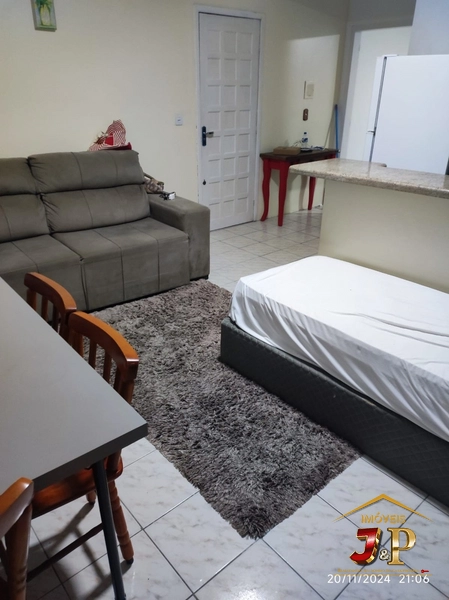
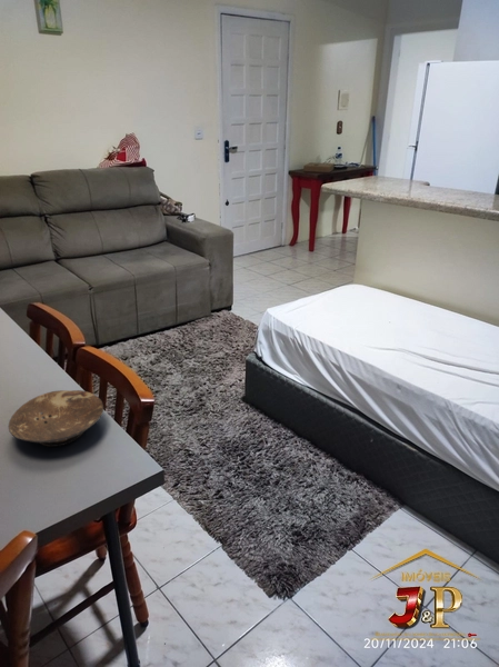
+ bowl [7,389,104,448]
